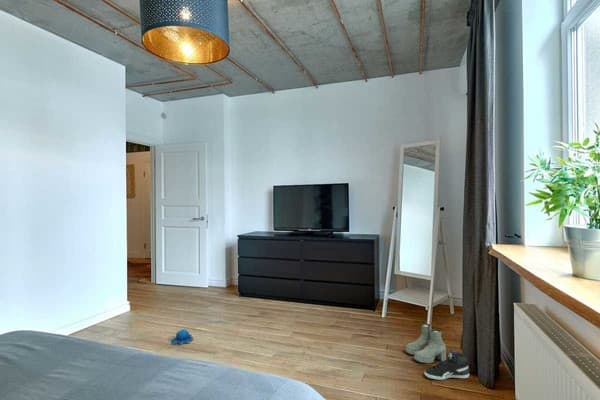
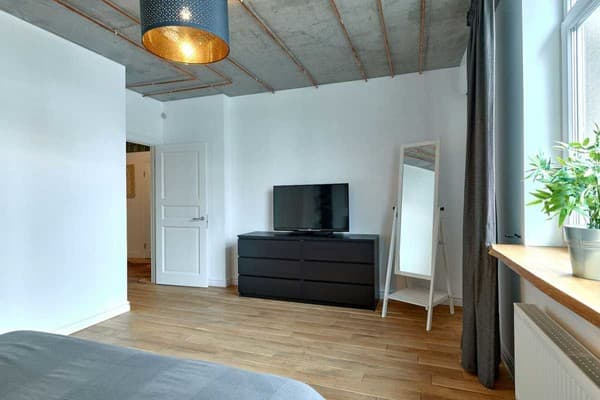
- sneaker [424,349,470,381]
- boots [405,323,447,365]
- plush toy [171,328,194,346]
